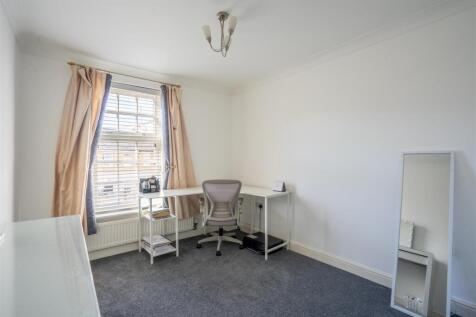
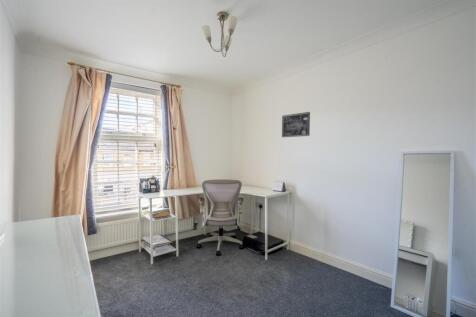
+ wall art [281,111,311,138]
